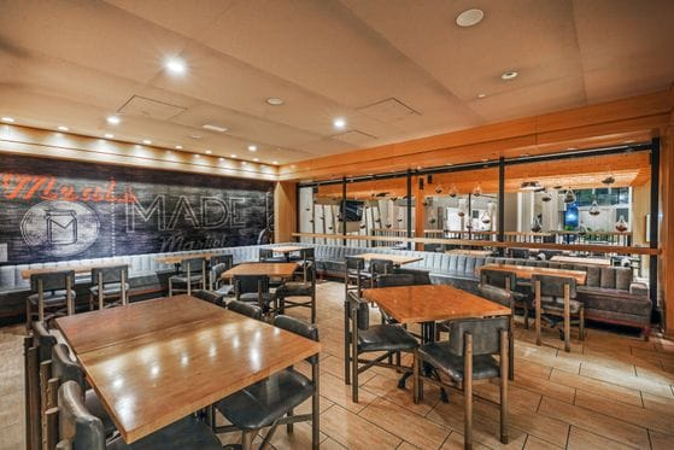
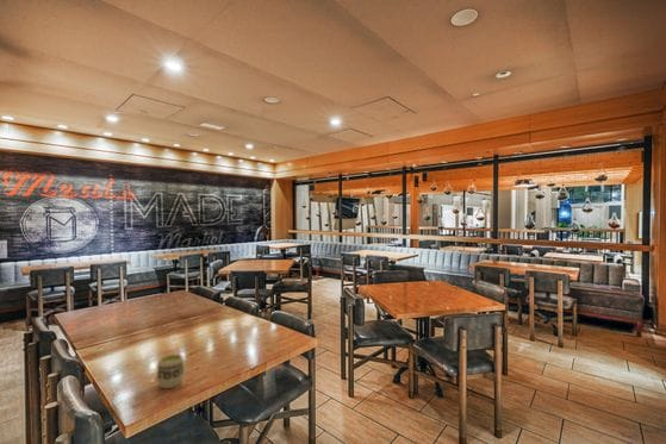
+ cup [155,354,186,389]
